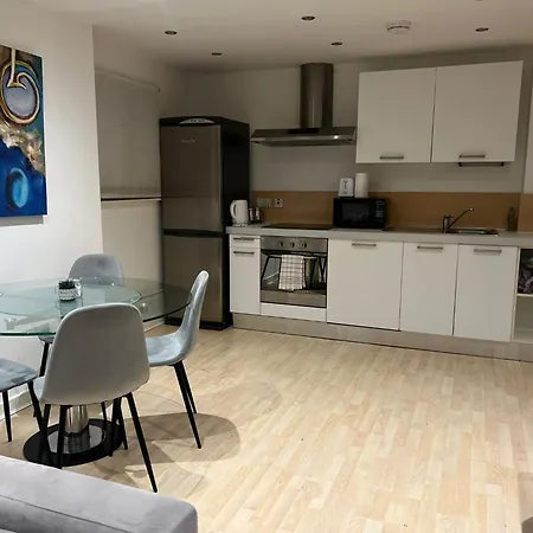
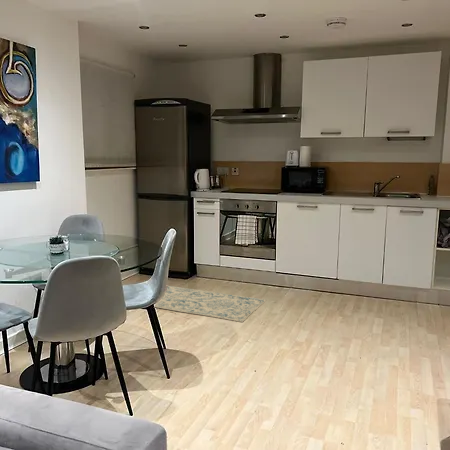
+ rug [154,285,268,323]
